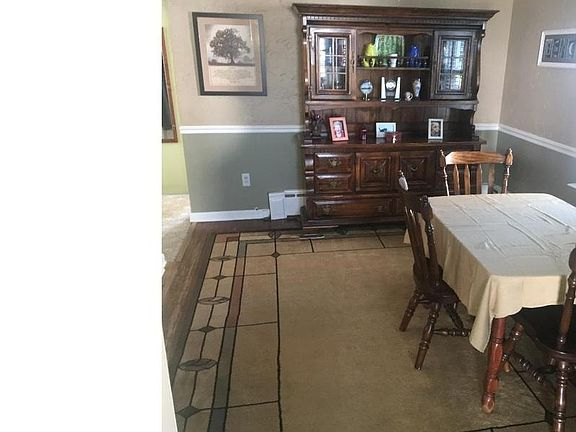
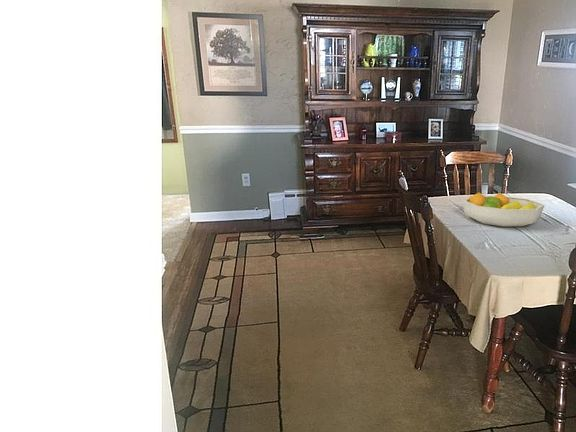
+ fruit bowl [463,192,545,228]
